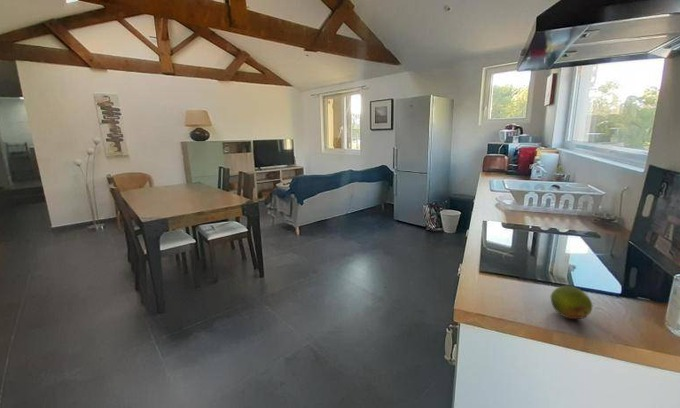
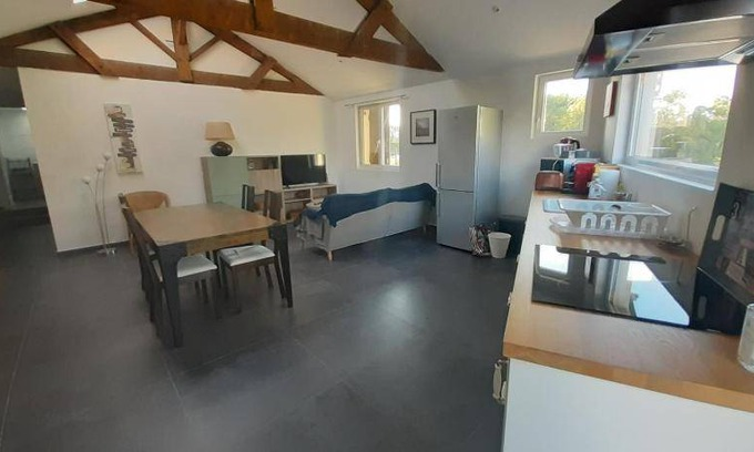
- fruit [550,285,593,320]
